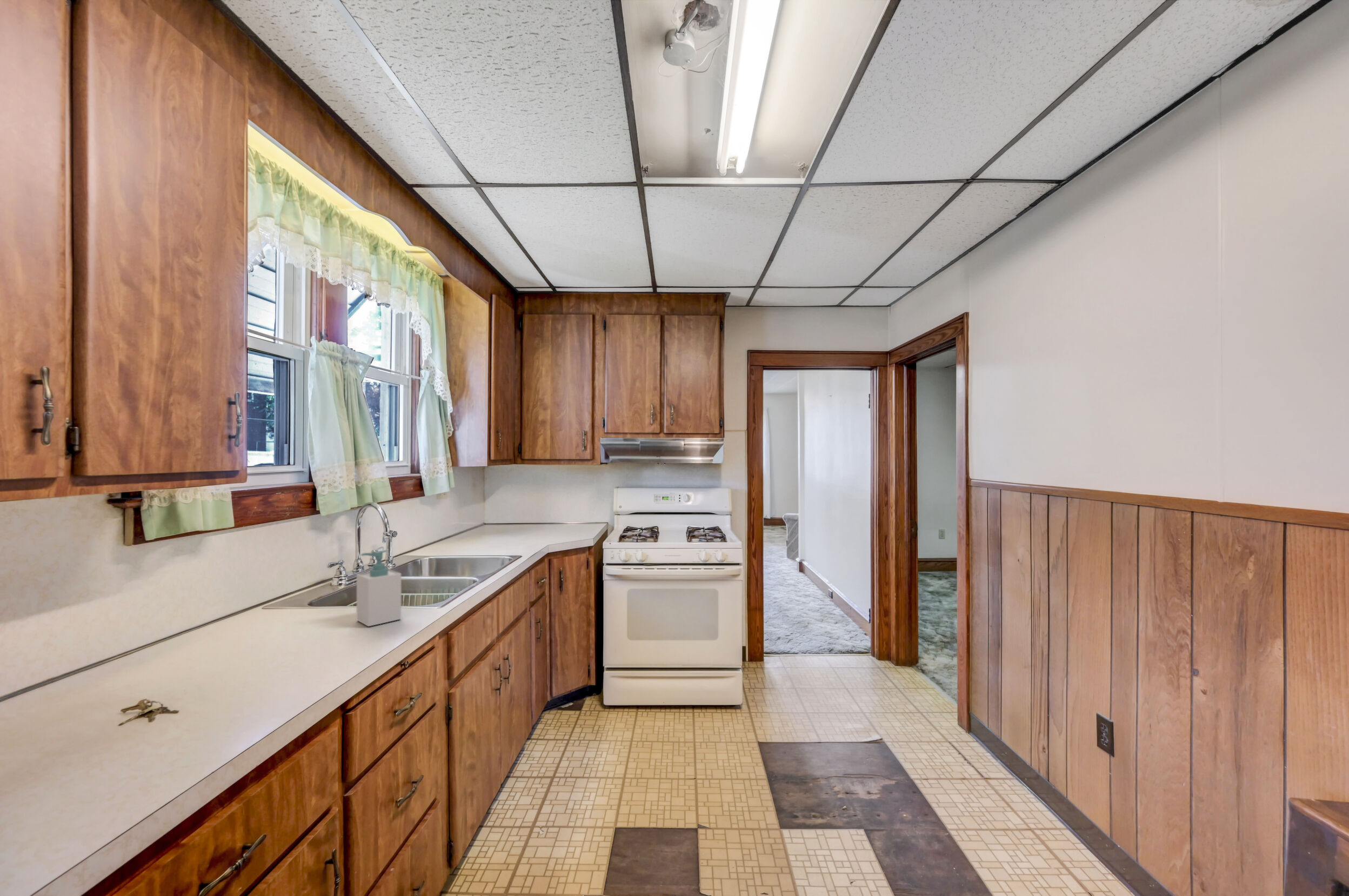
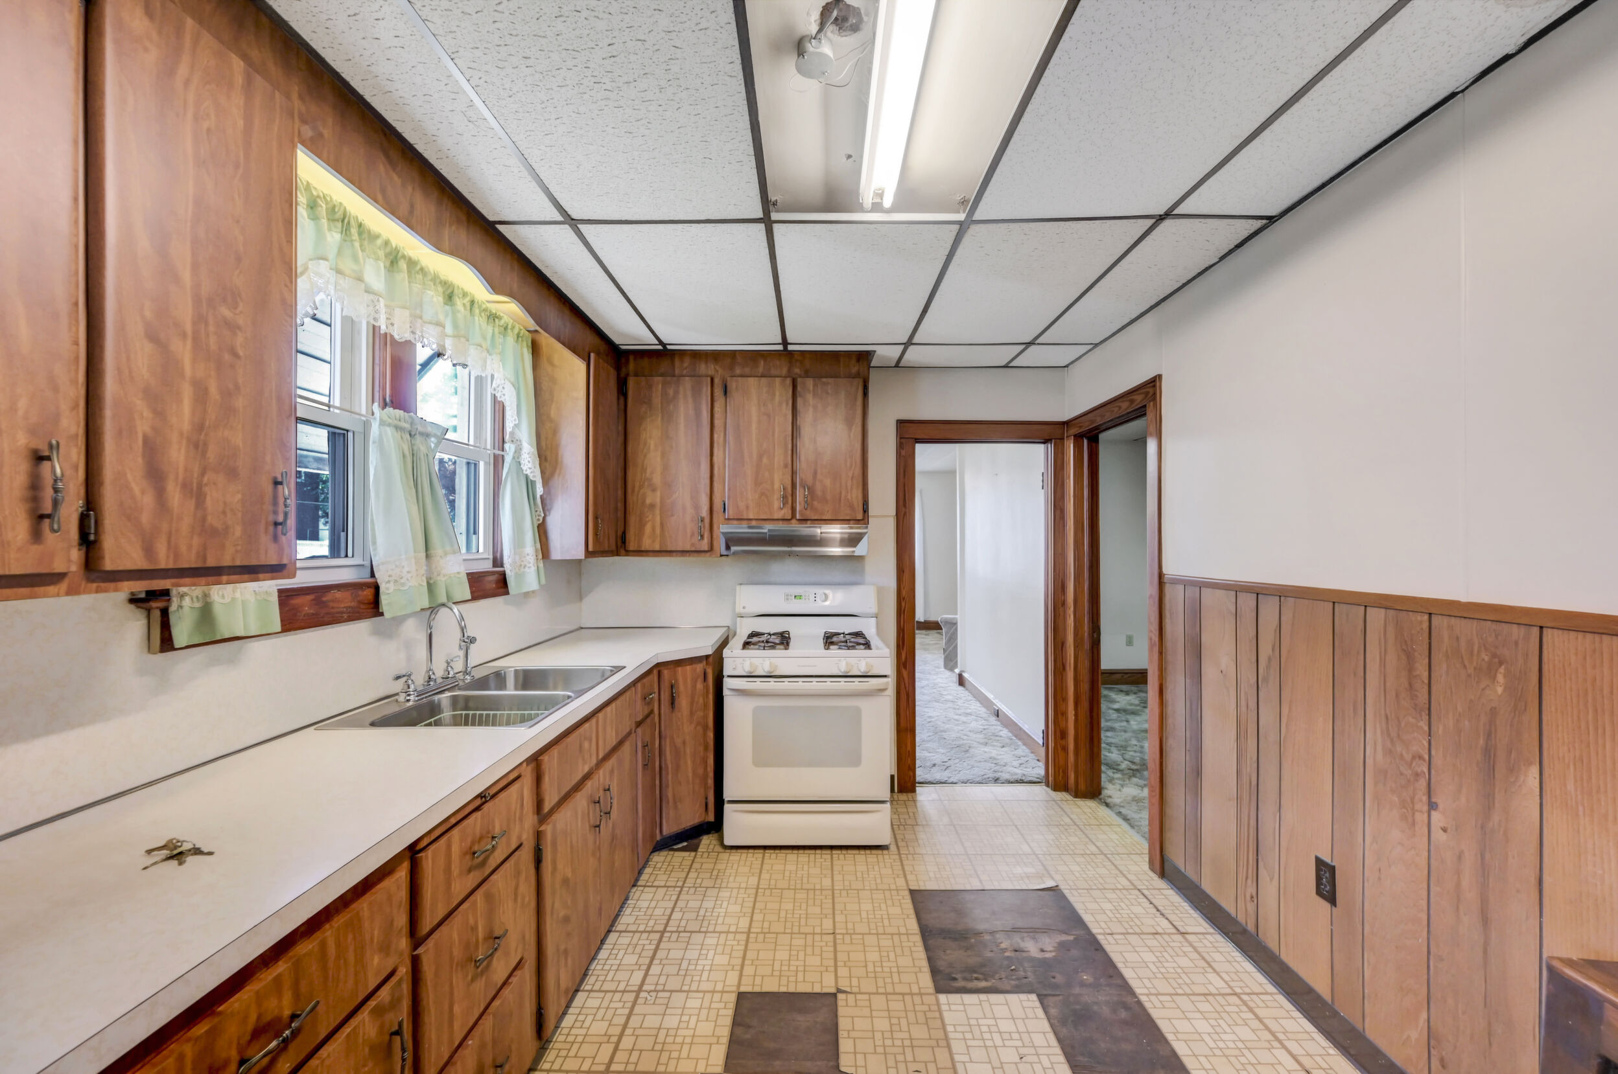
- soap bottle [356,550,402,627]
